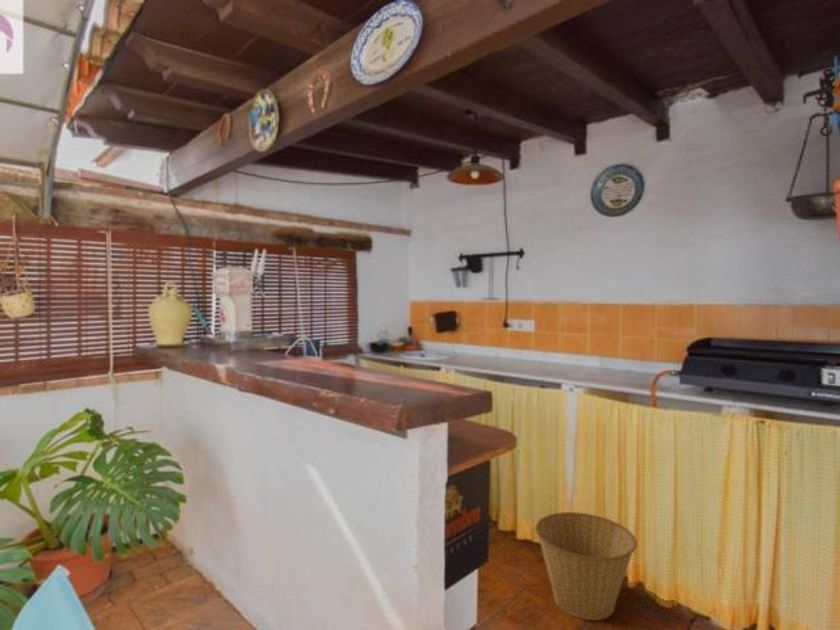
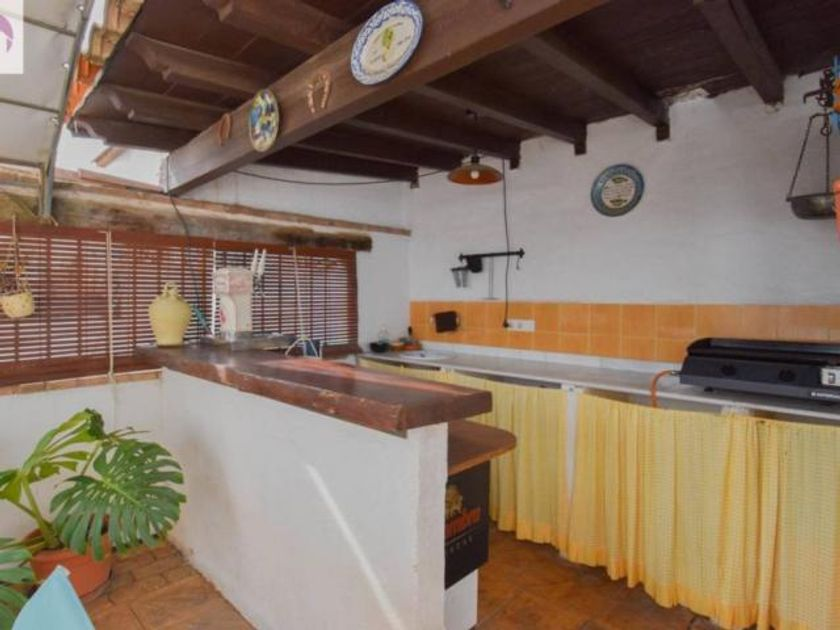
- basket [534,511,638,621]
